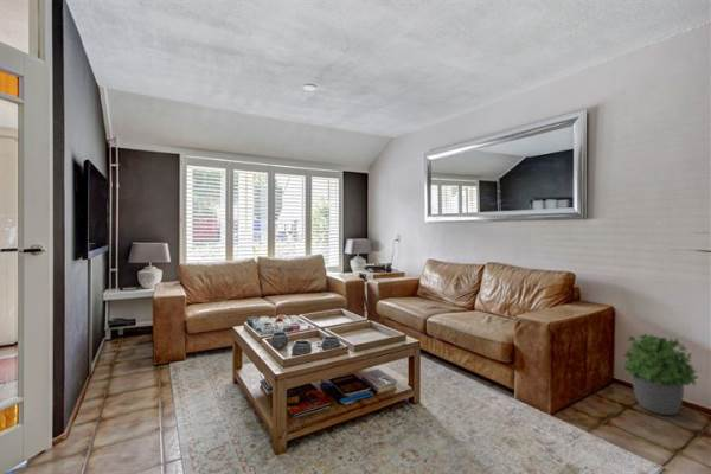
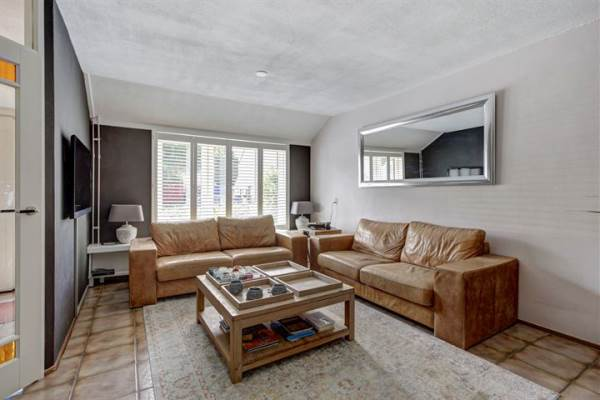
- potted plant [621,333,699,416]
